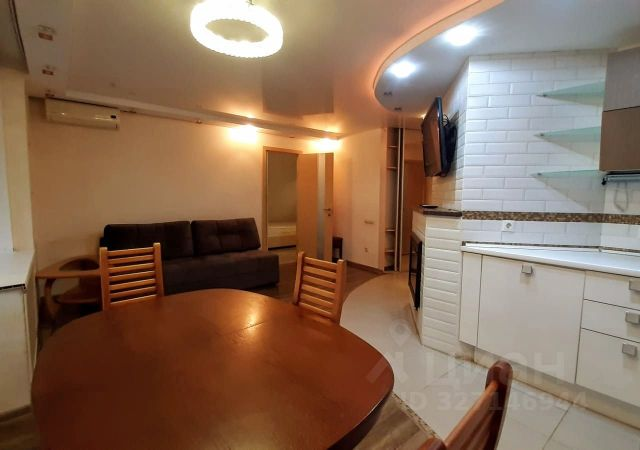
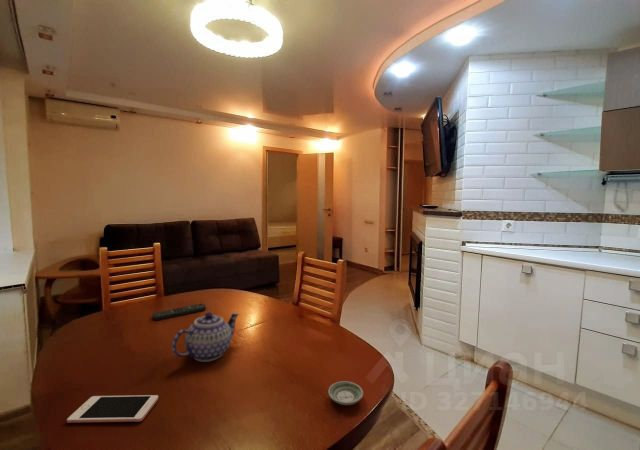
+ cell phone [66,394,159,424]
+ teapot [171,311,240,363]
+ remote control [152,302,207,321]
+ saucer [327,380,364,406]
